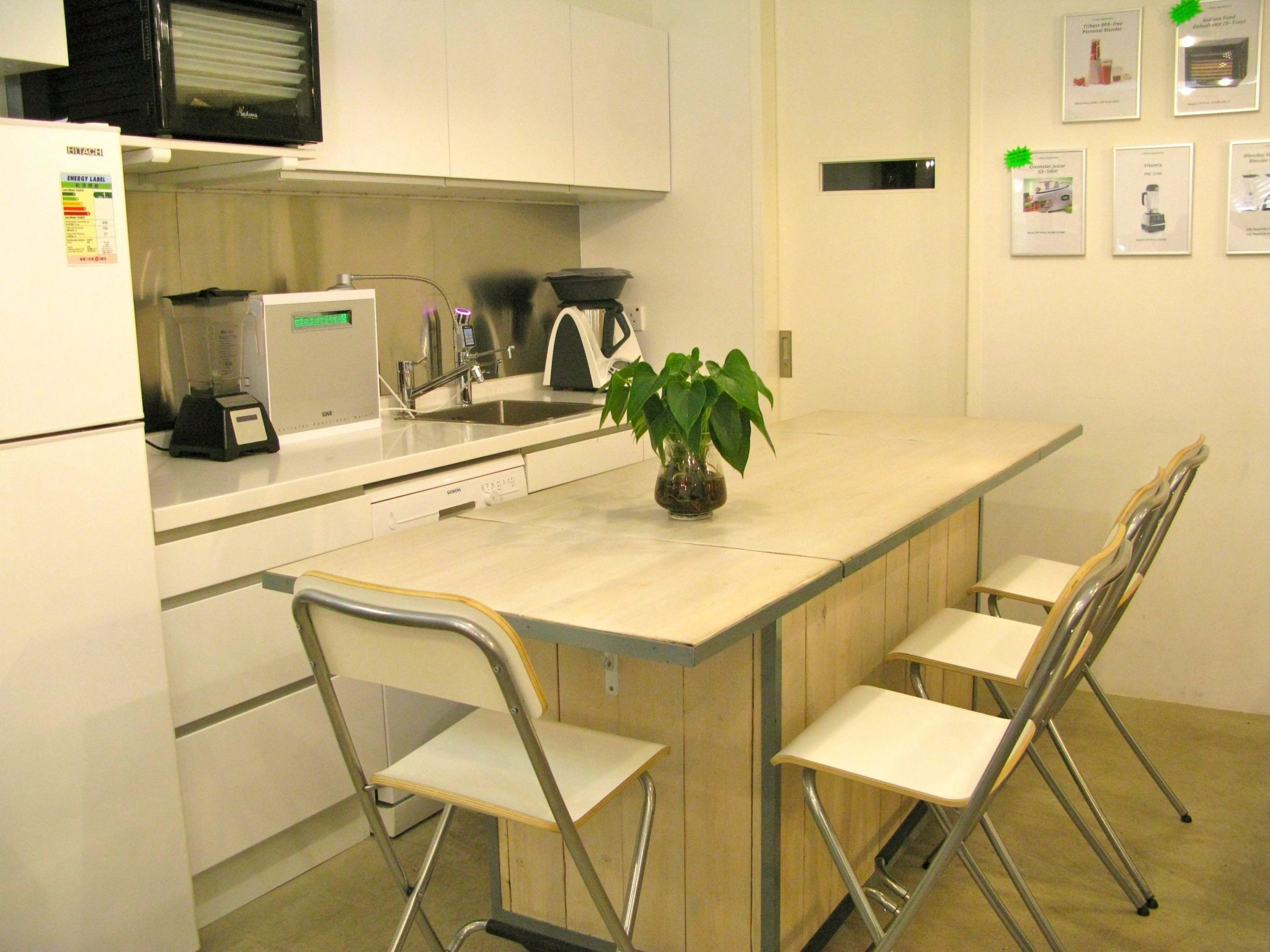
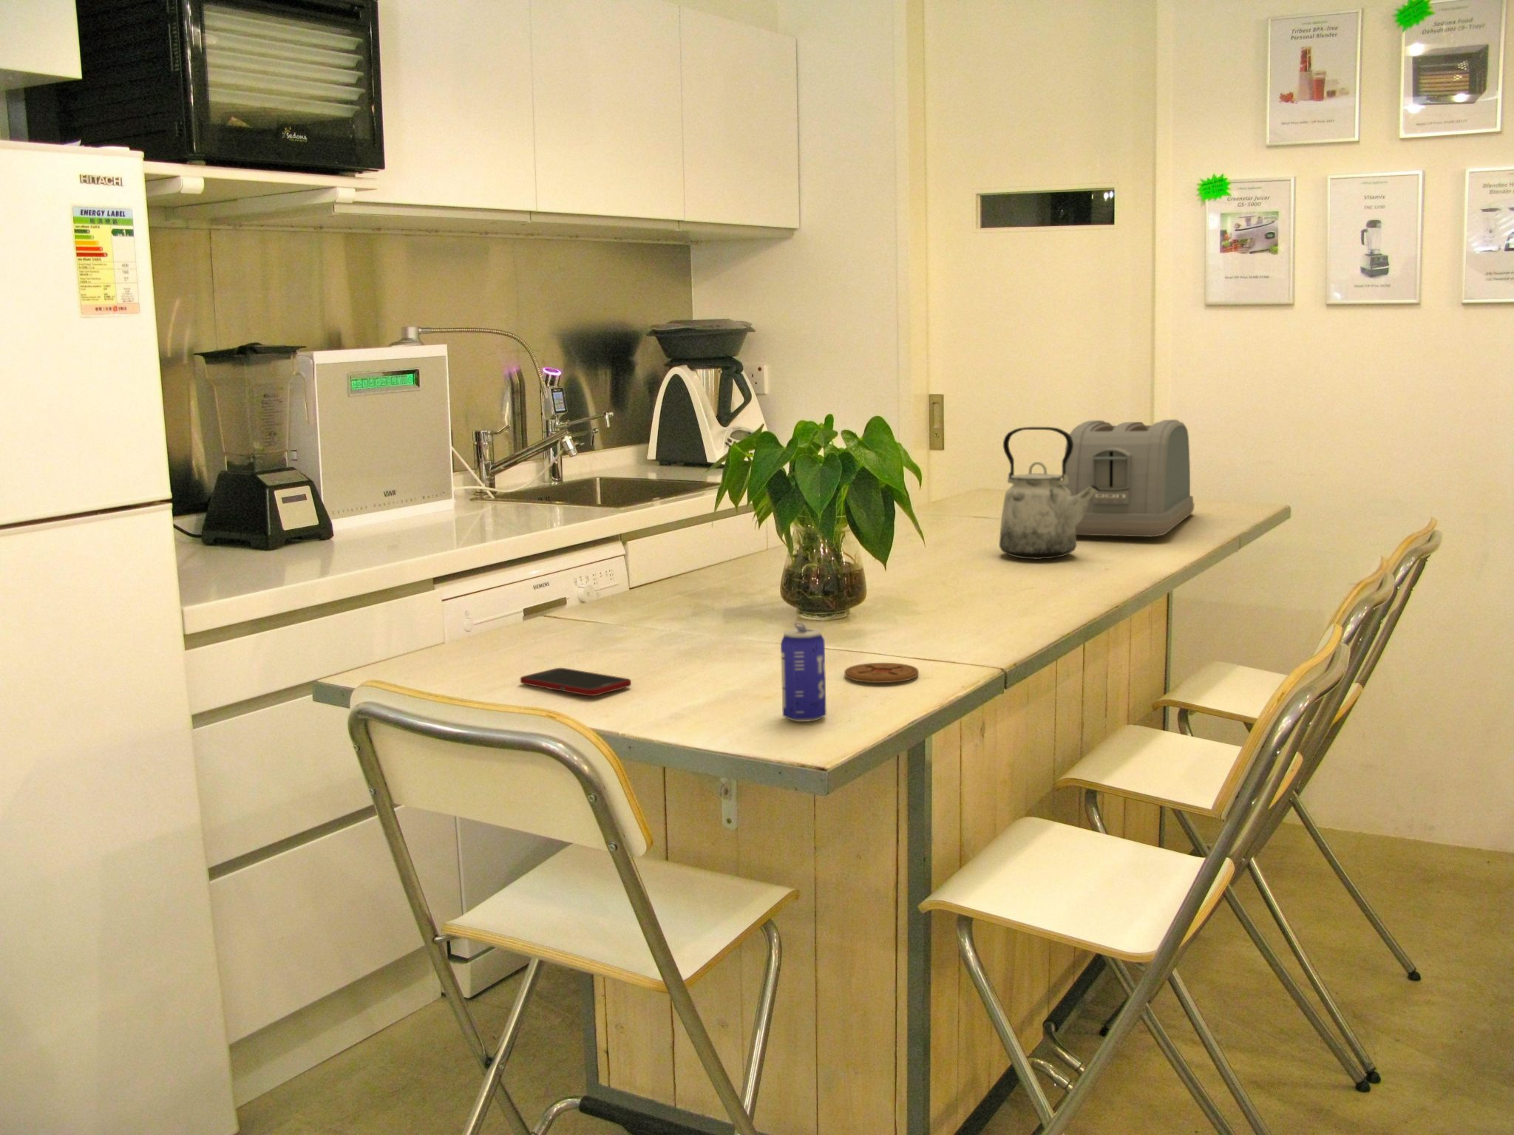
+ cell phone [520,668,632,696]
+ kettle [999,427,1100,560]
+ toaster [1063,418,1195,538]
+ coaster [844,662,919,683]
+ beer can [780,622,827,722]
